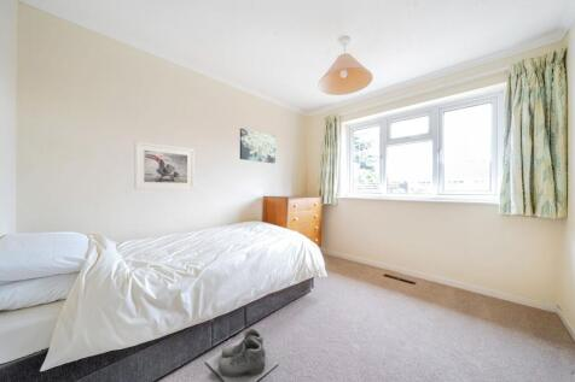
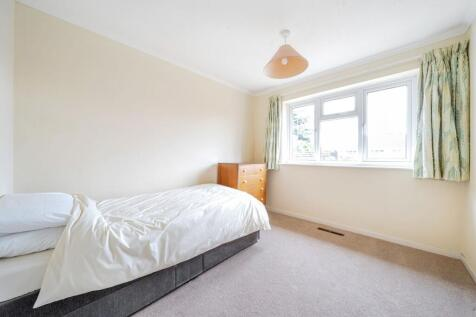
- wall art [239,128,277,164]
- boots [205,327,279,382]
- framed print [133,140,196,190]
